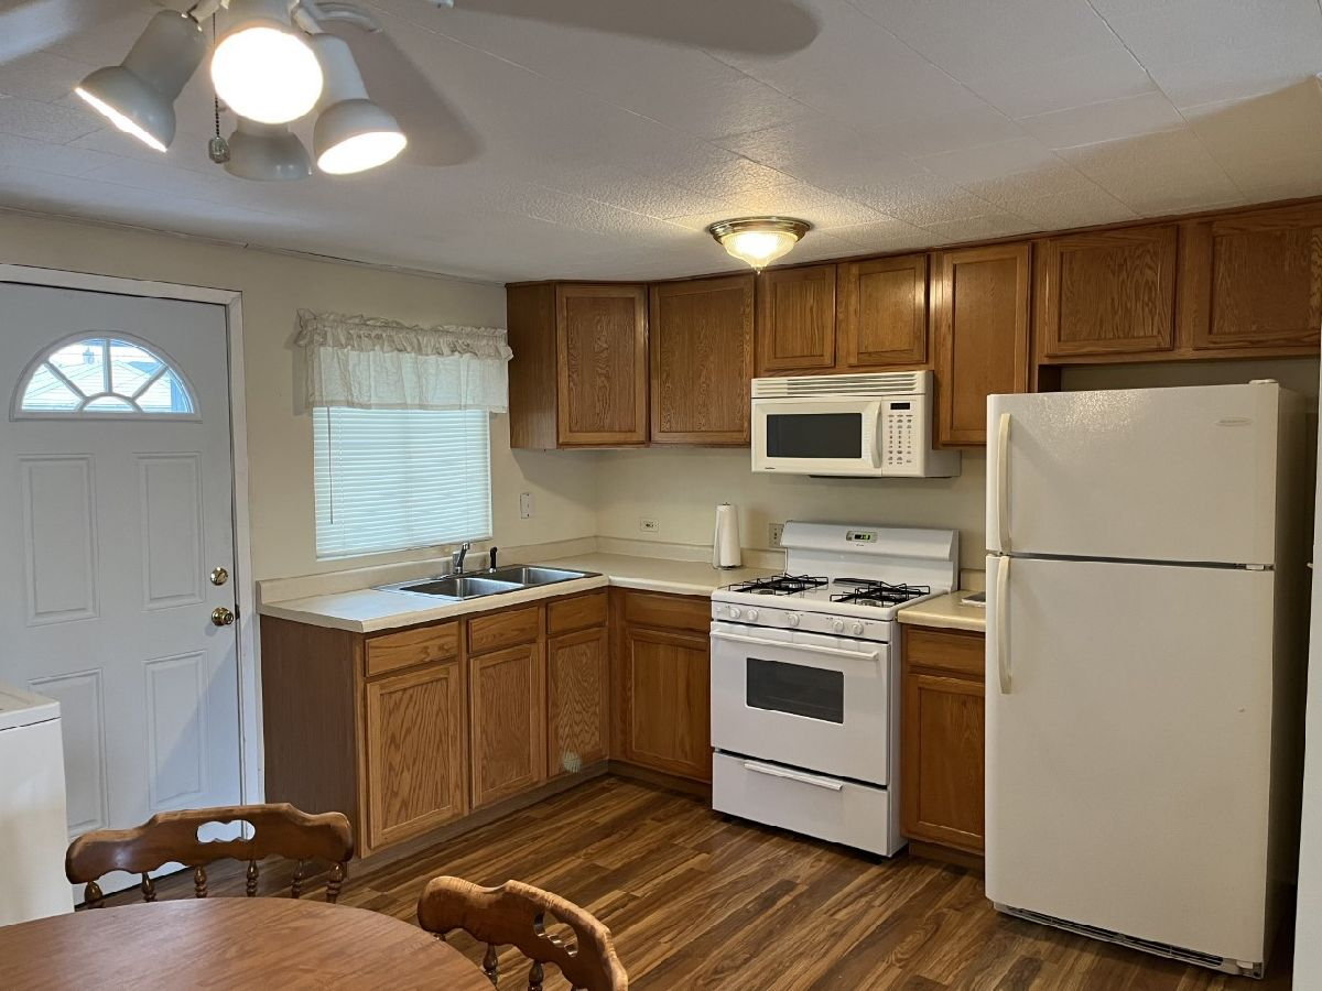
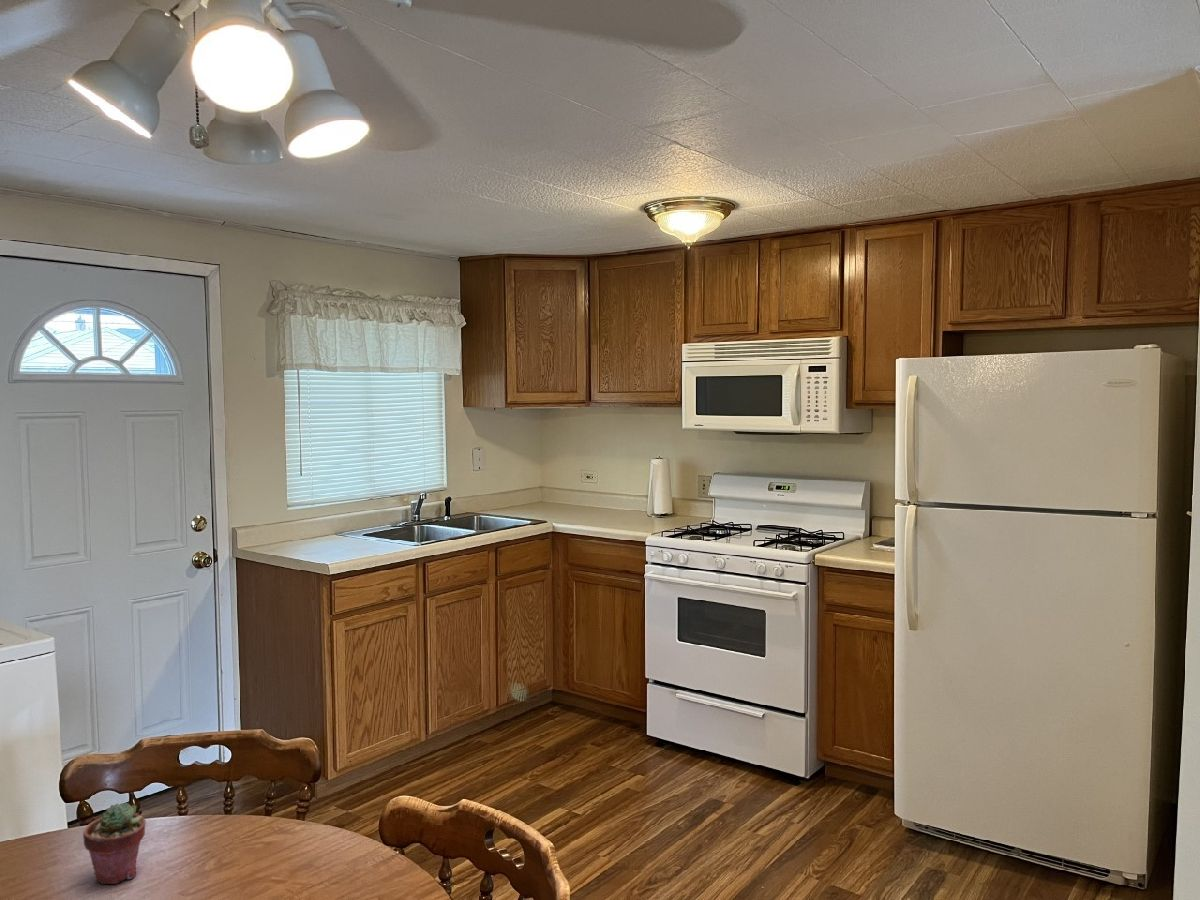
+ potted succulent [82,802,147,885]
